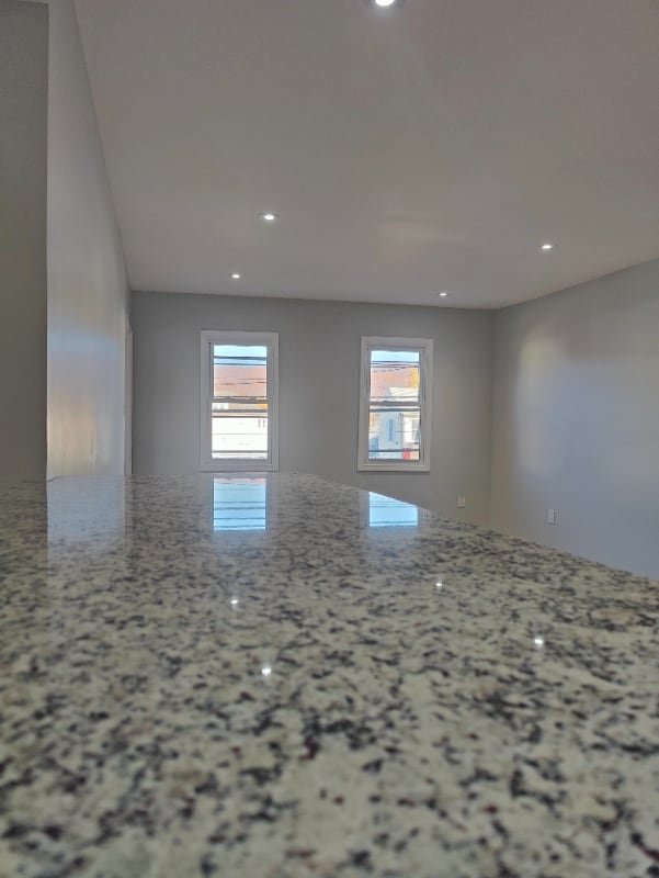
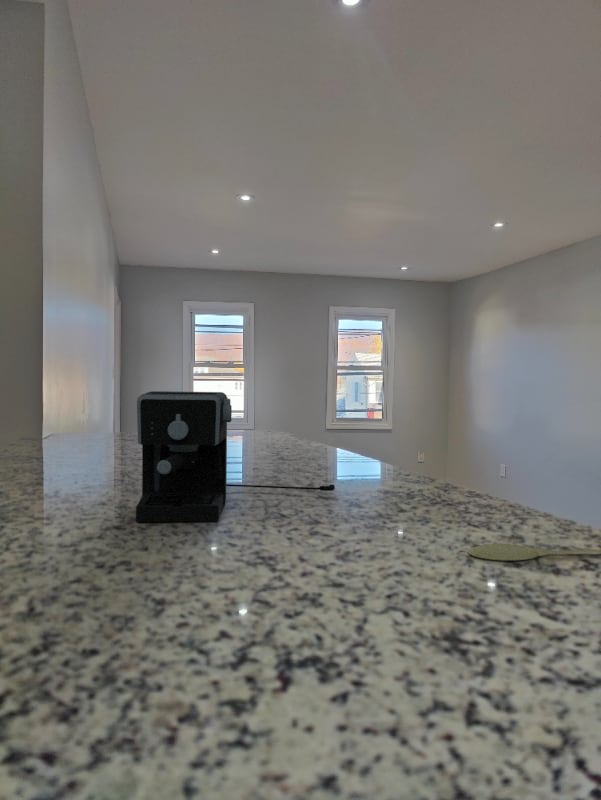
+ coffee maker [135,390,336,523]
+ spoon [467,543,601,561]
